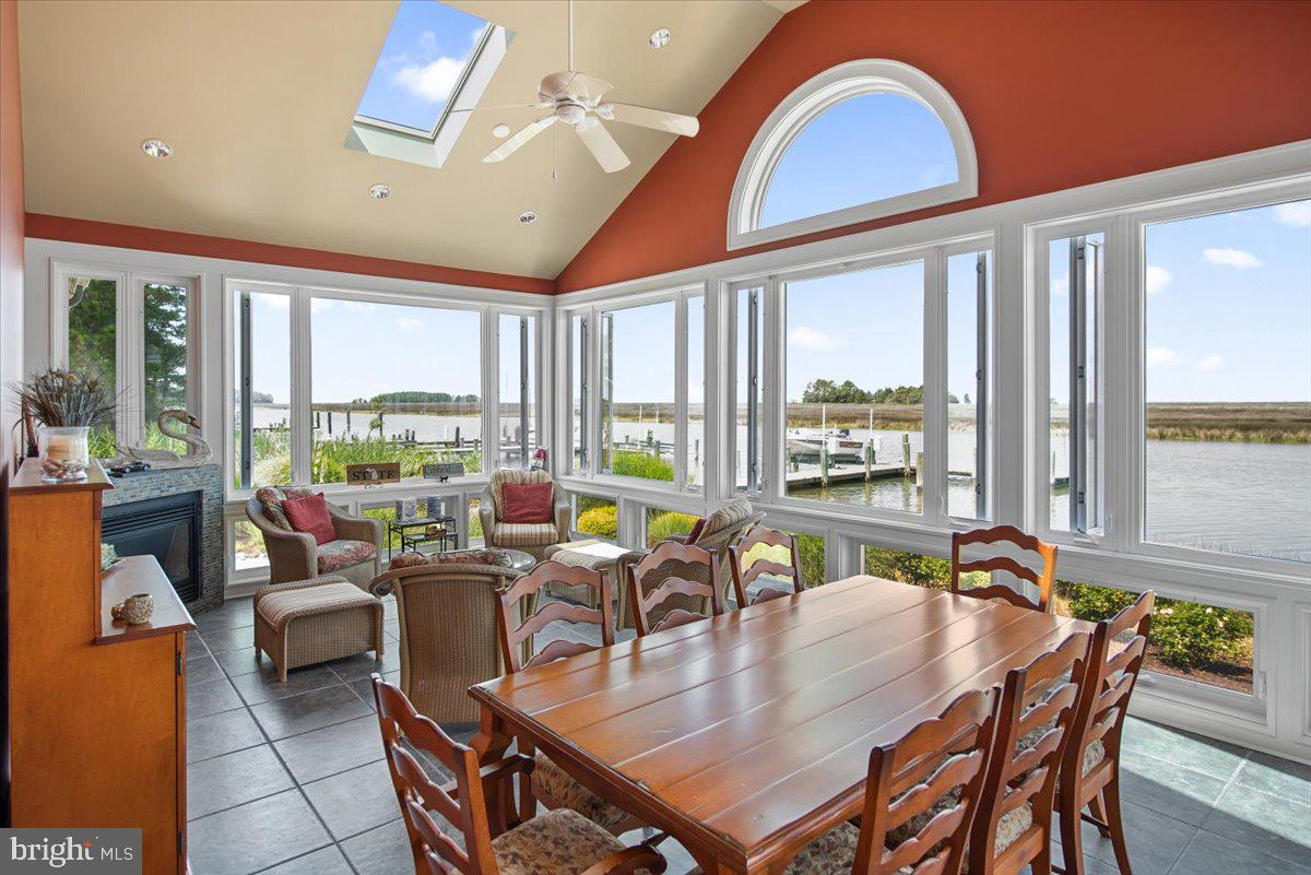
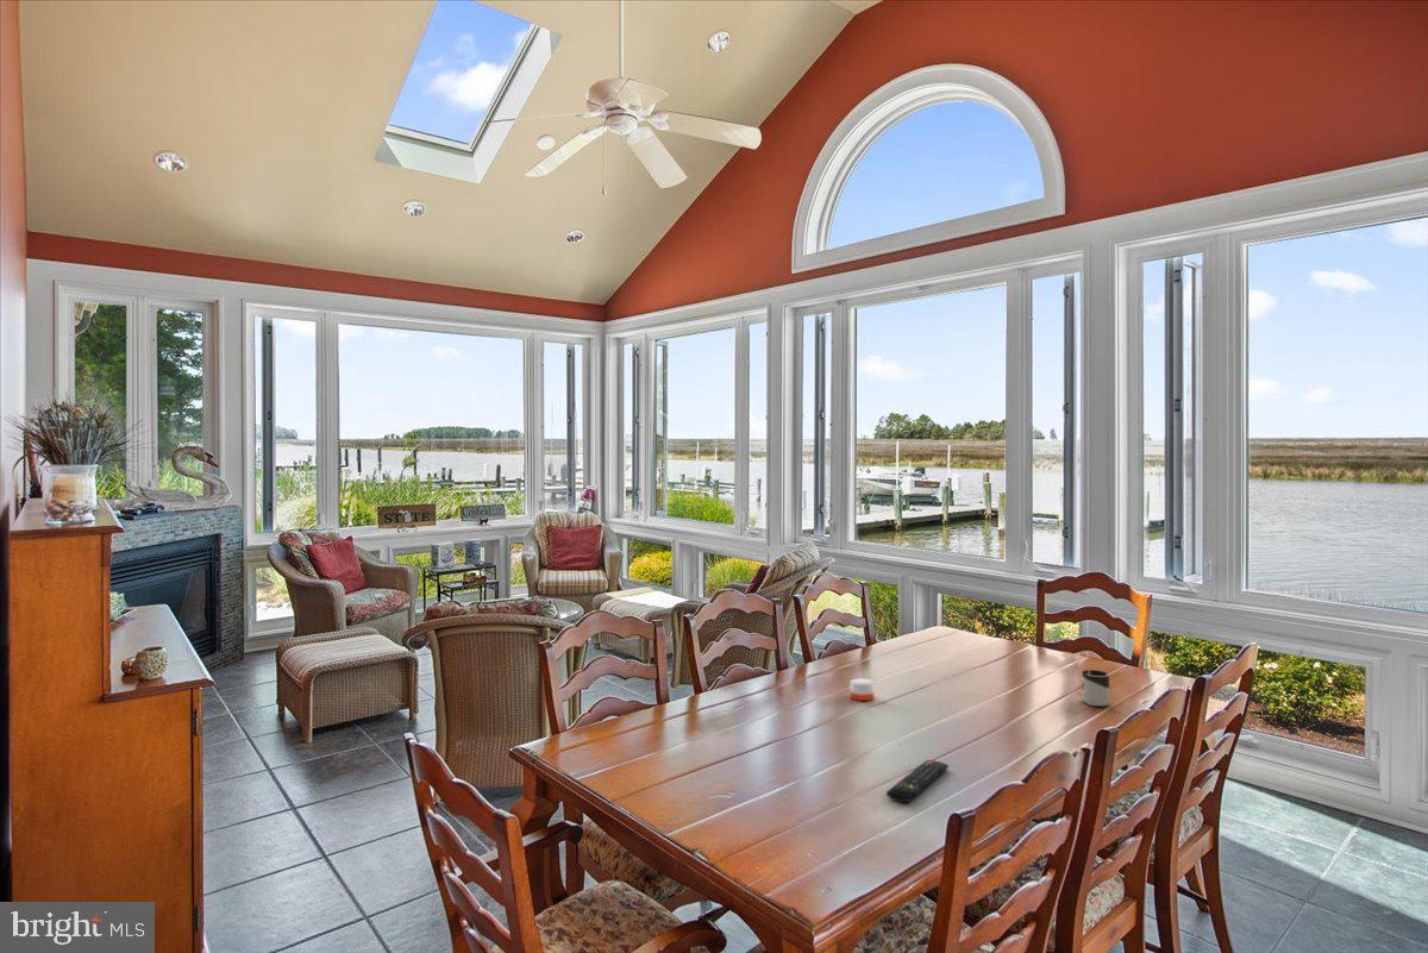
+ cup [1081,669,1110,708]
+ candle [848,672,876,702]
+ remote control [885,759,950,803]
